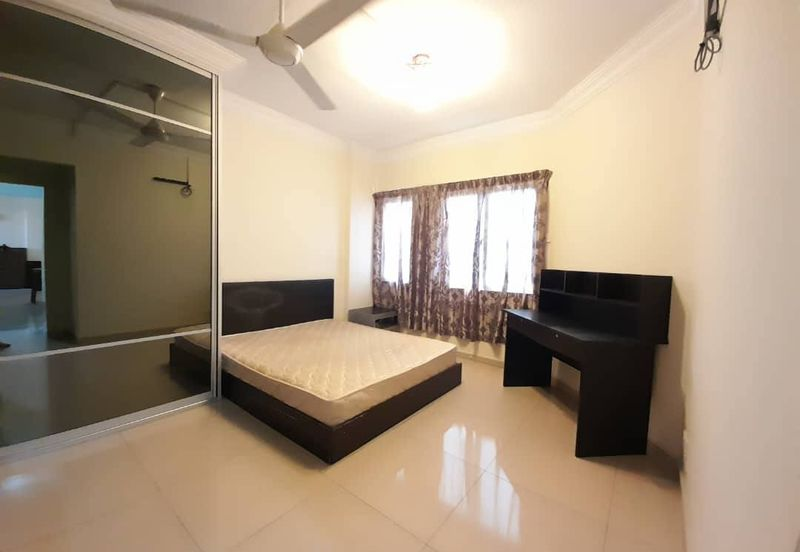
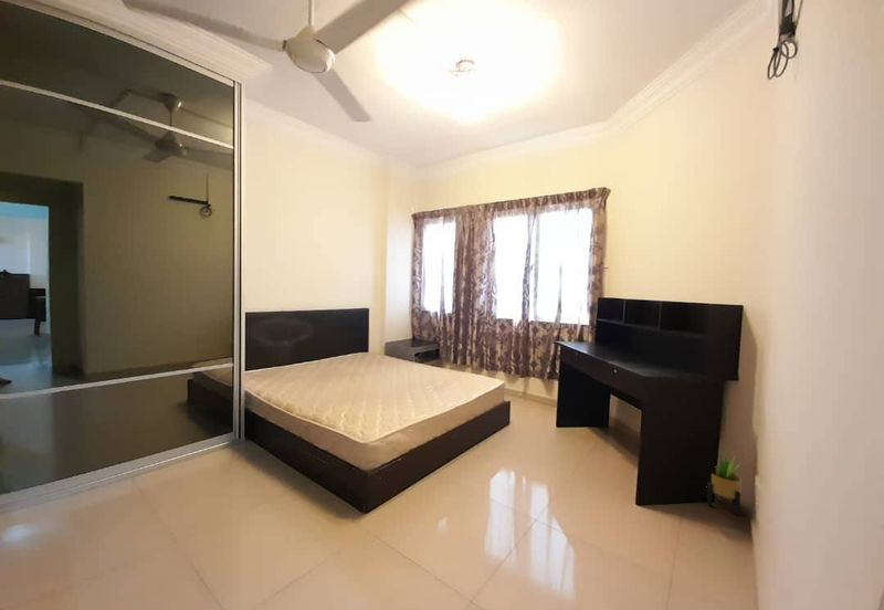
+ potted plant [706,451,743,516]
